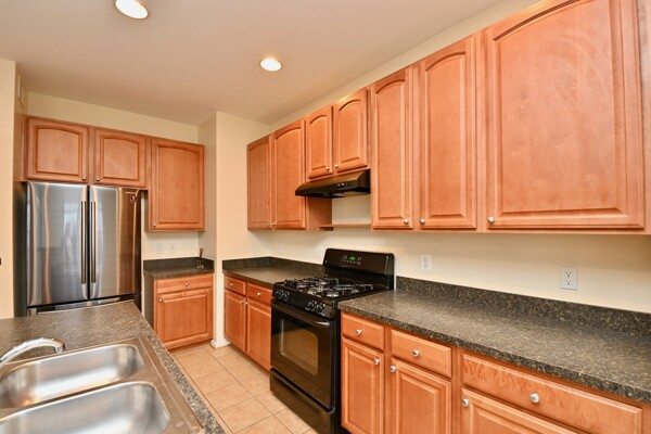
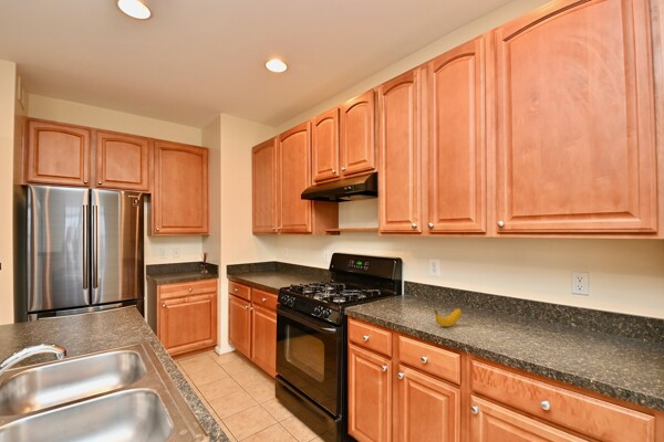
+ banana [433,307,463,328]
